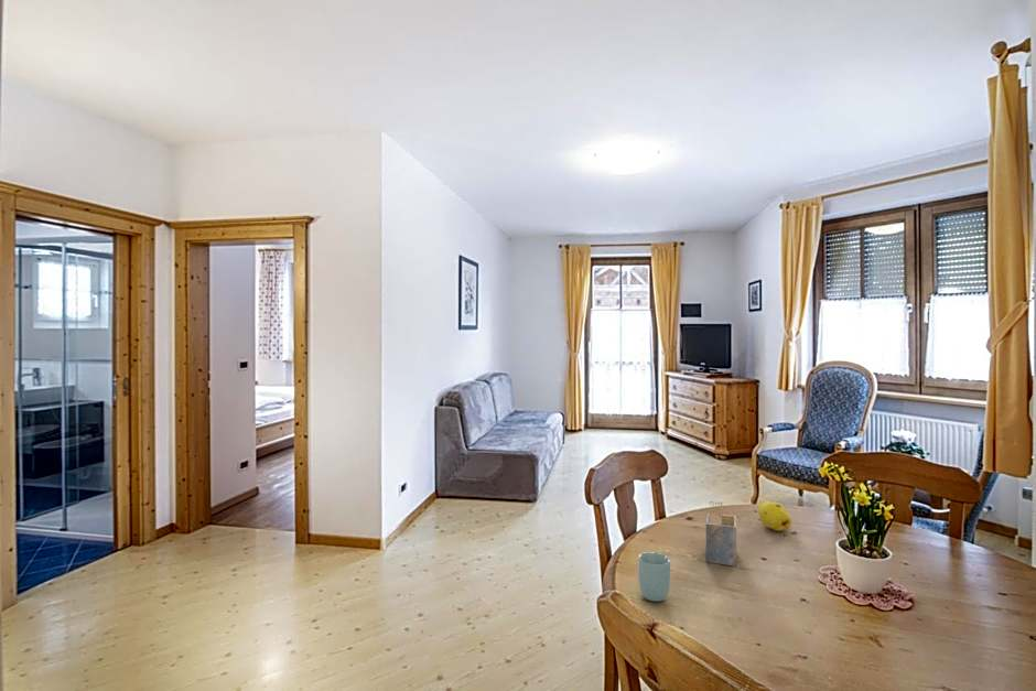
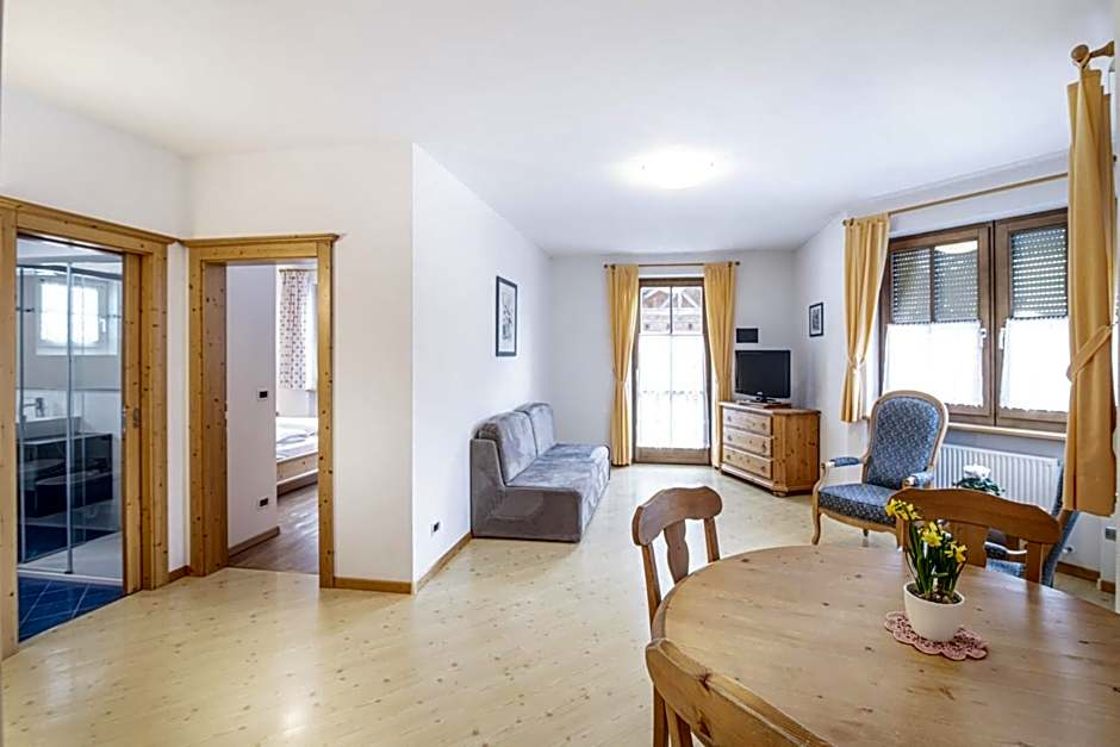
- fruit [757,501,792,532]
- cup [637,551,671,603]
- napkin holder [705,500,737,568]
